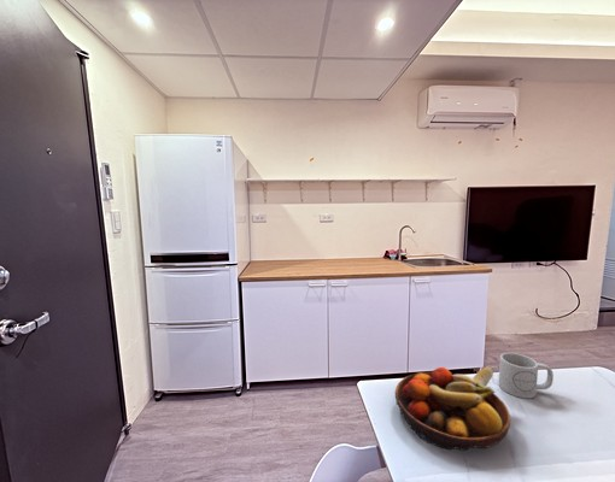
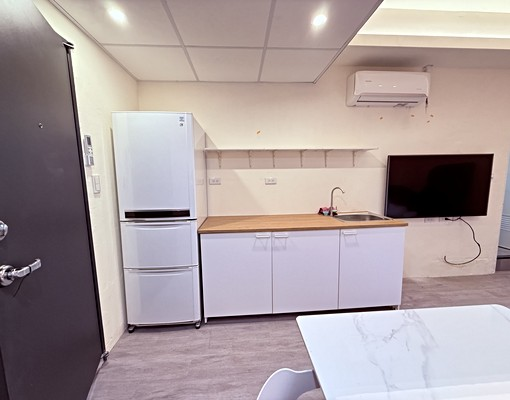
- fruit bowl [394,366,511,452]
- mug [498,352,555,399]
